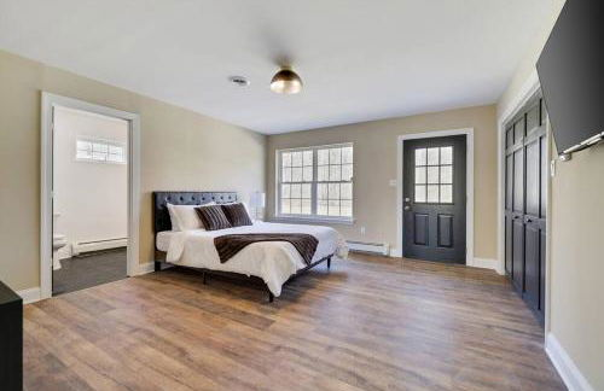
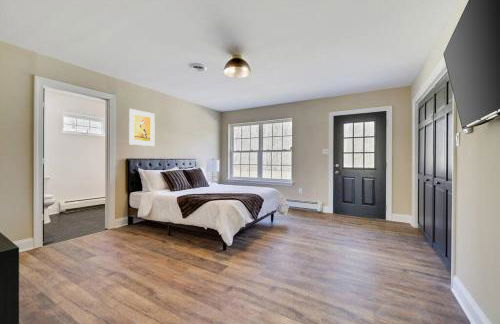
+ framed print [128,108,156,147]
